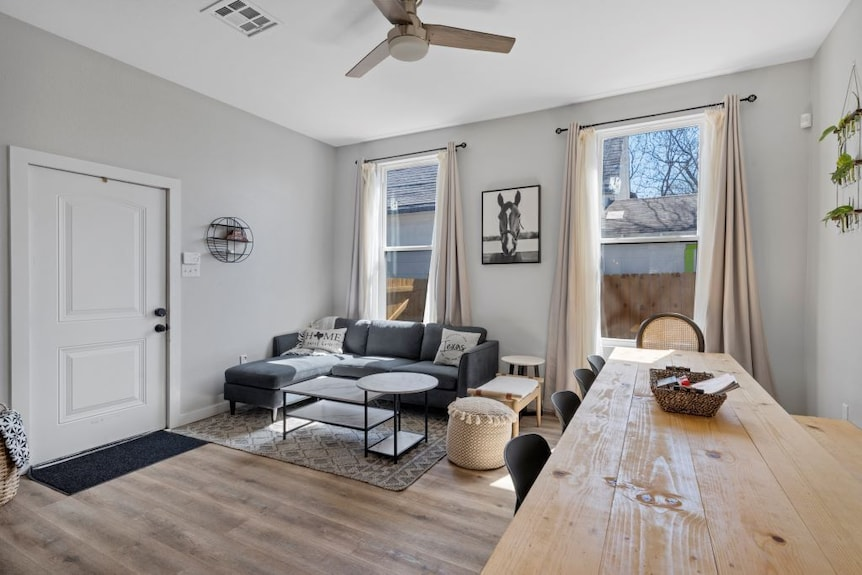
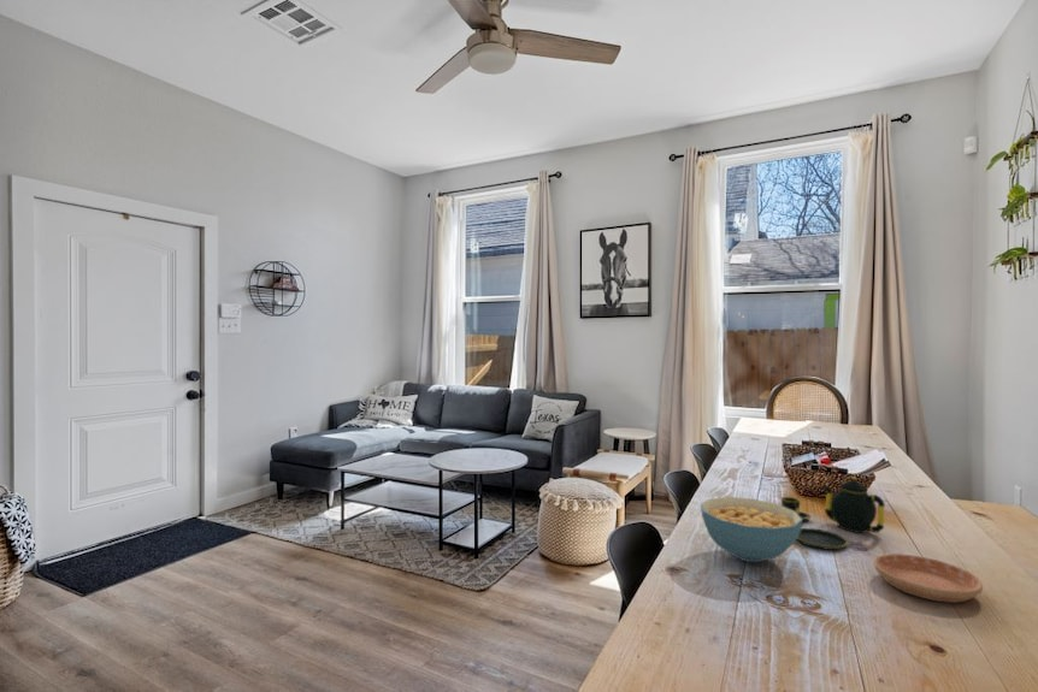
+ saucer [873,552,984,604]
+ teapot [780,475,886,551]
+ cereal bowl [700,496,803,563]
